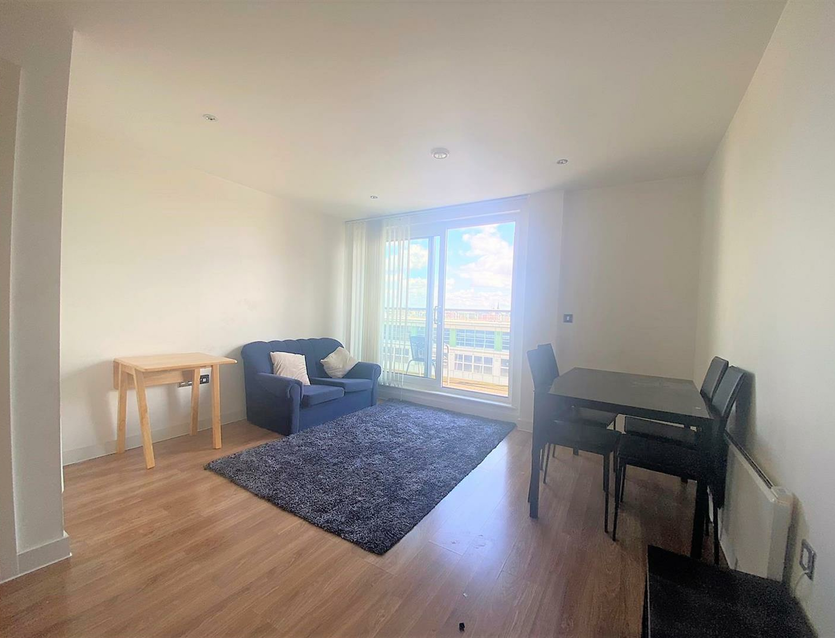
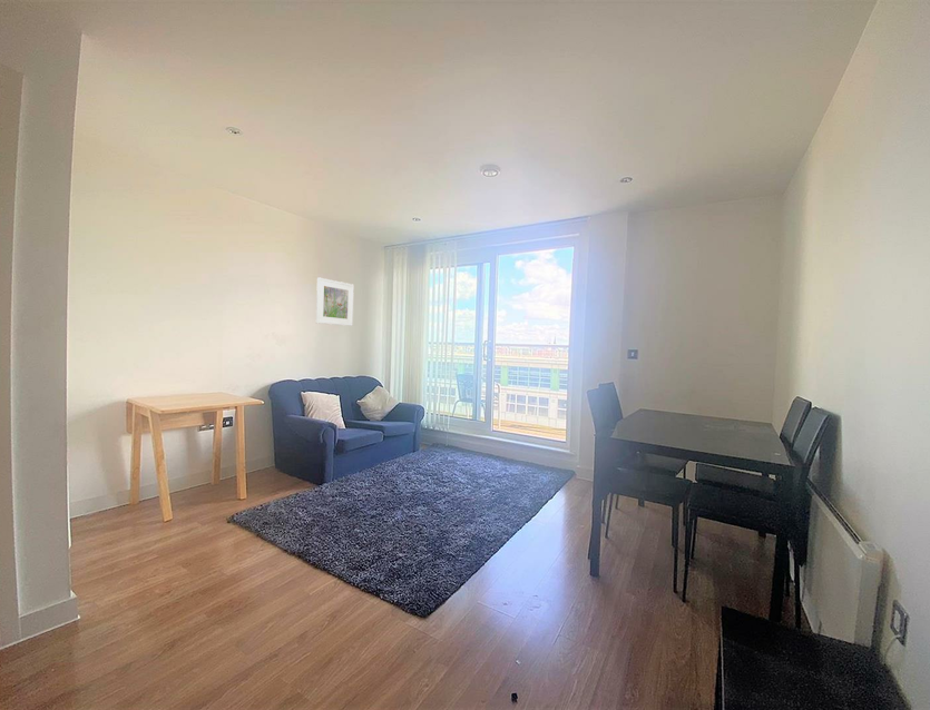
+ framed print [315,276,355,327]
